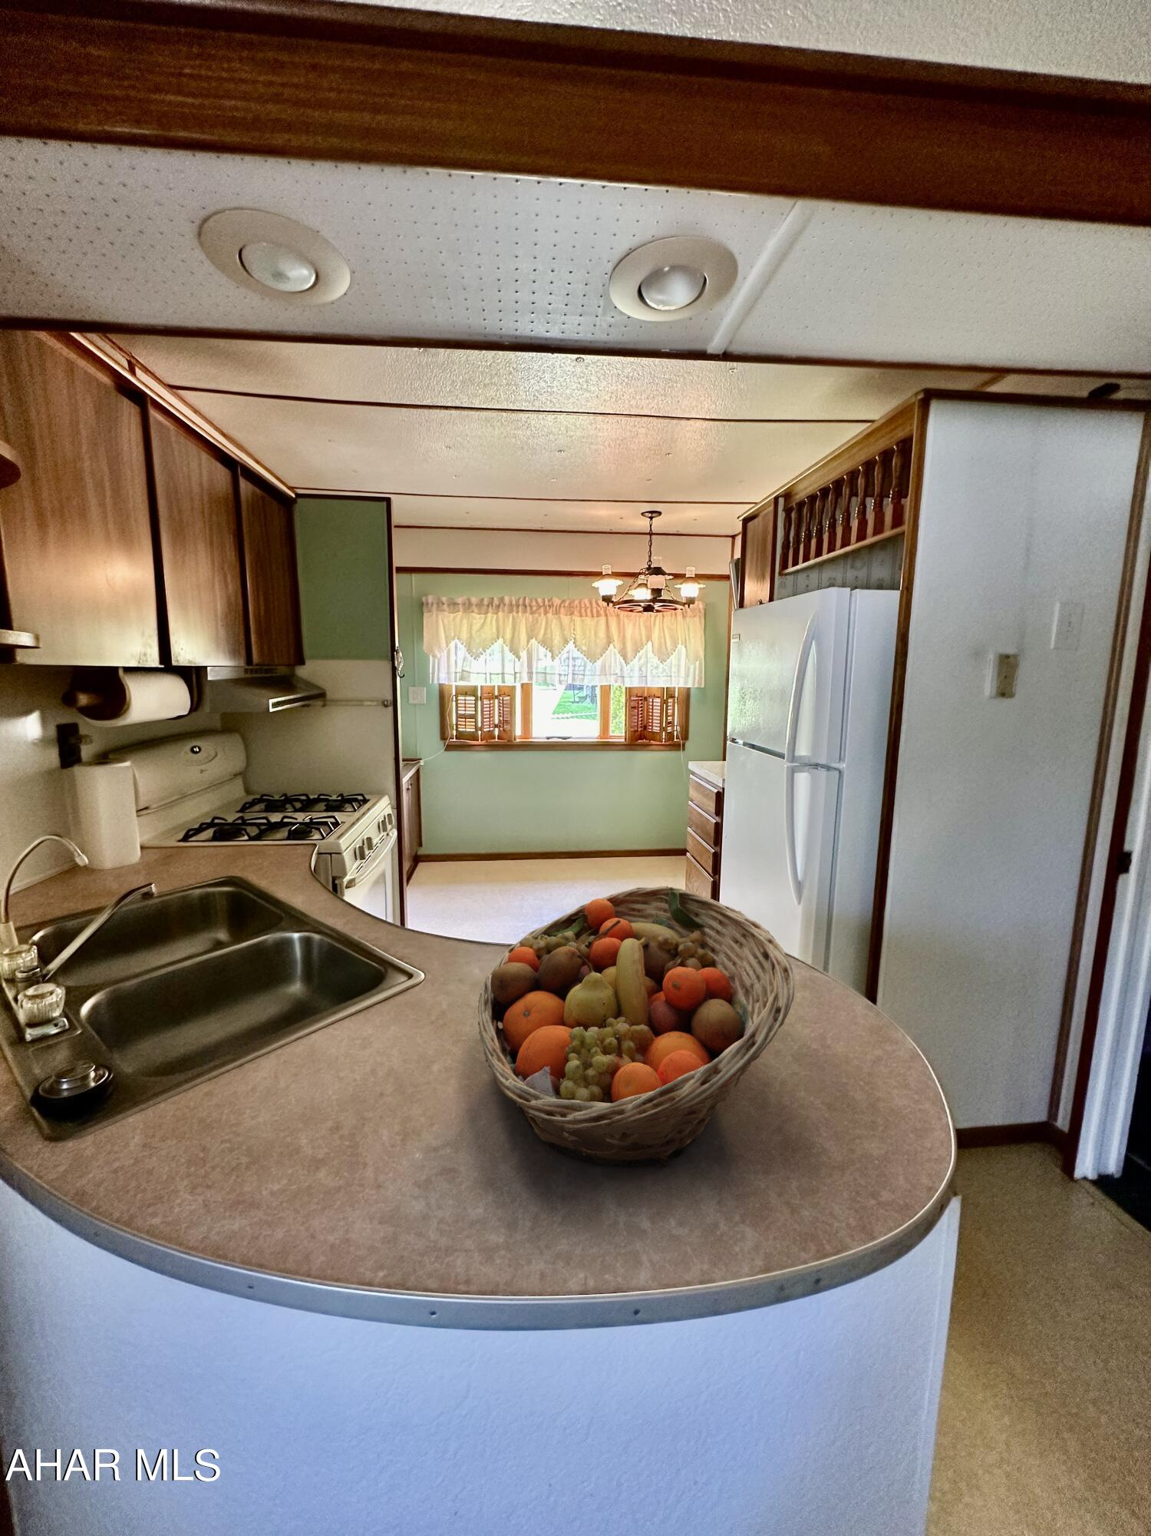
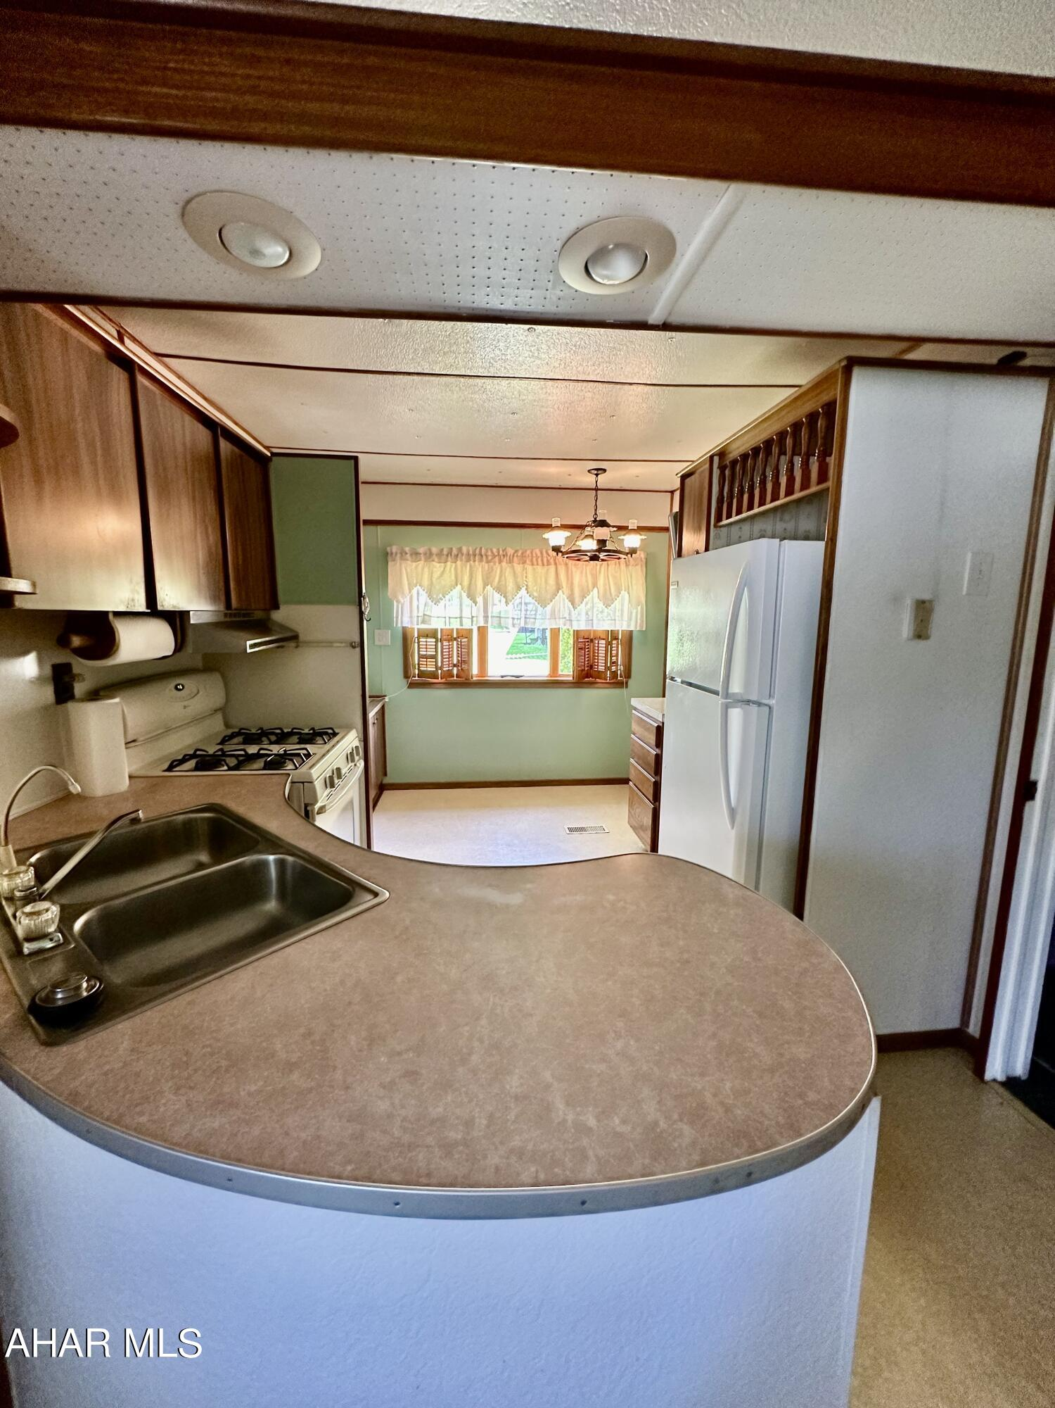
- fruit basket [478,885,796,1168]
